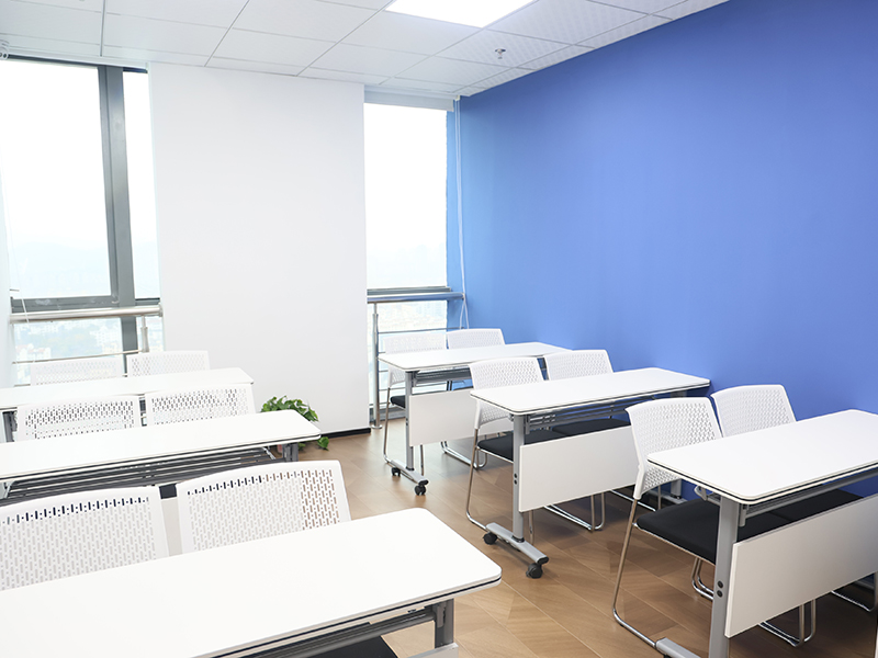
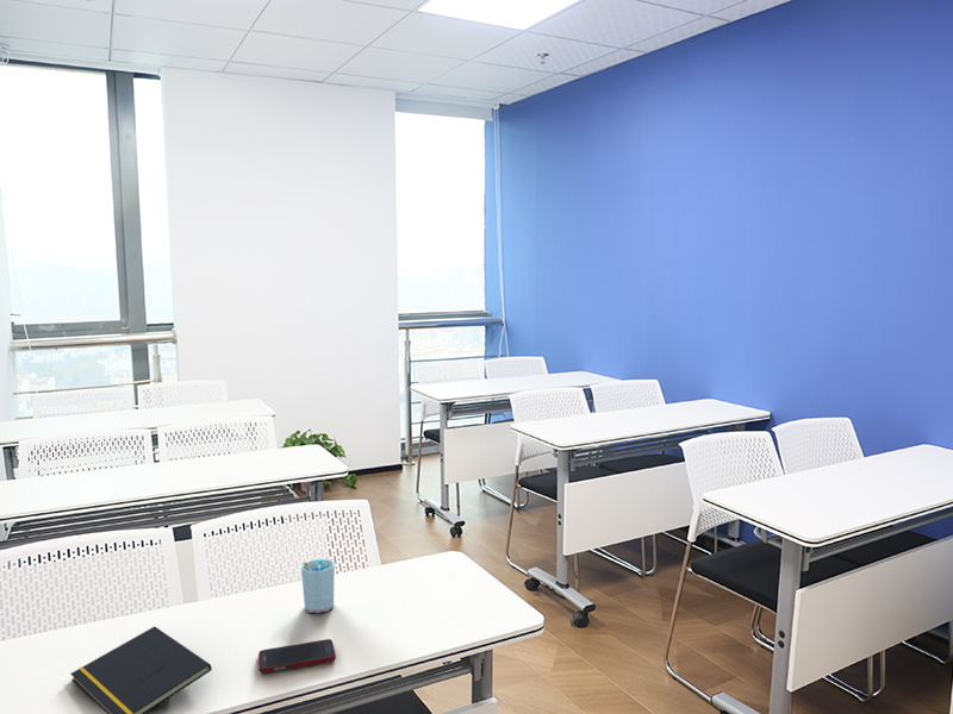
+ cup [300,558,336,614]
+ cell phone [257,638,337,674]
+ notepad [69,625,213,714]
